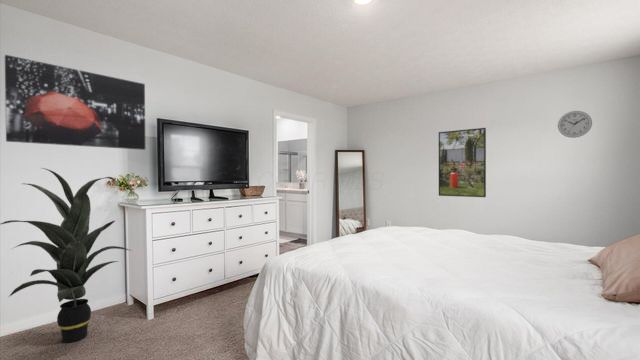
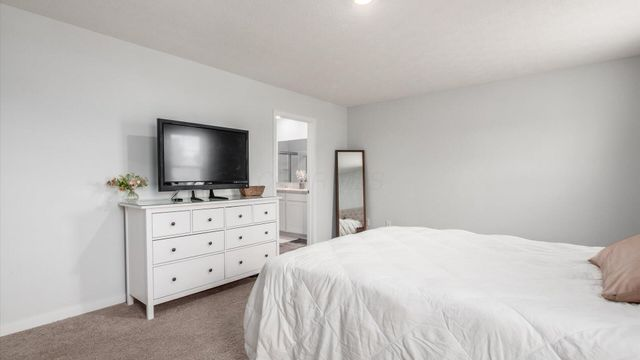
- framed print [438,127,487,198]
- wall art [4,54,146,151]
- wall clock [557,110,593,139]
- indoor plant [0,167,133,344]
